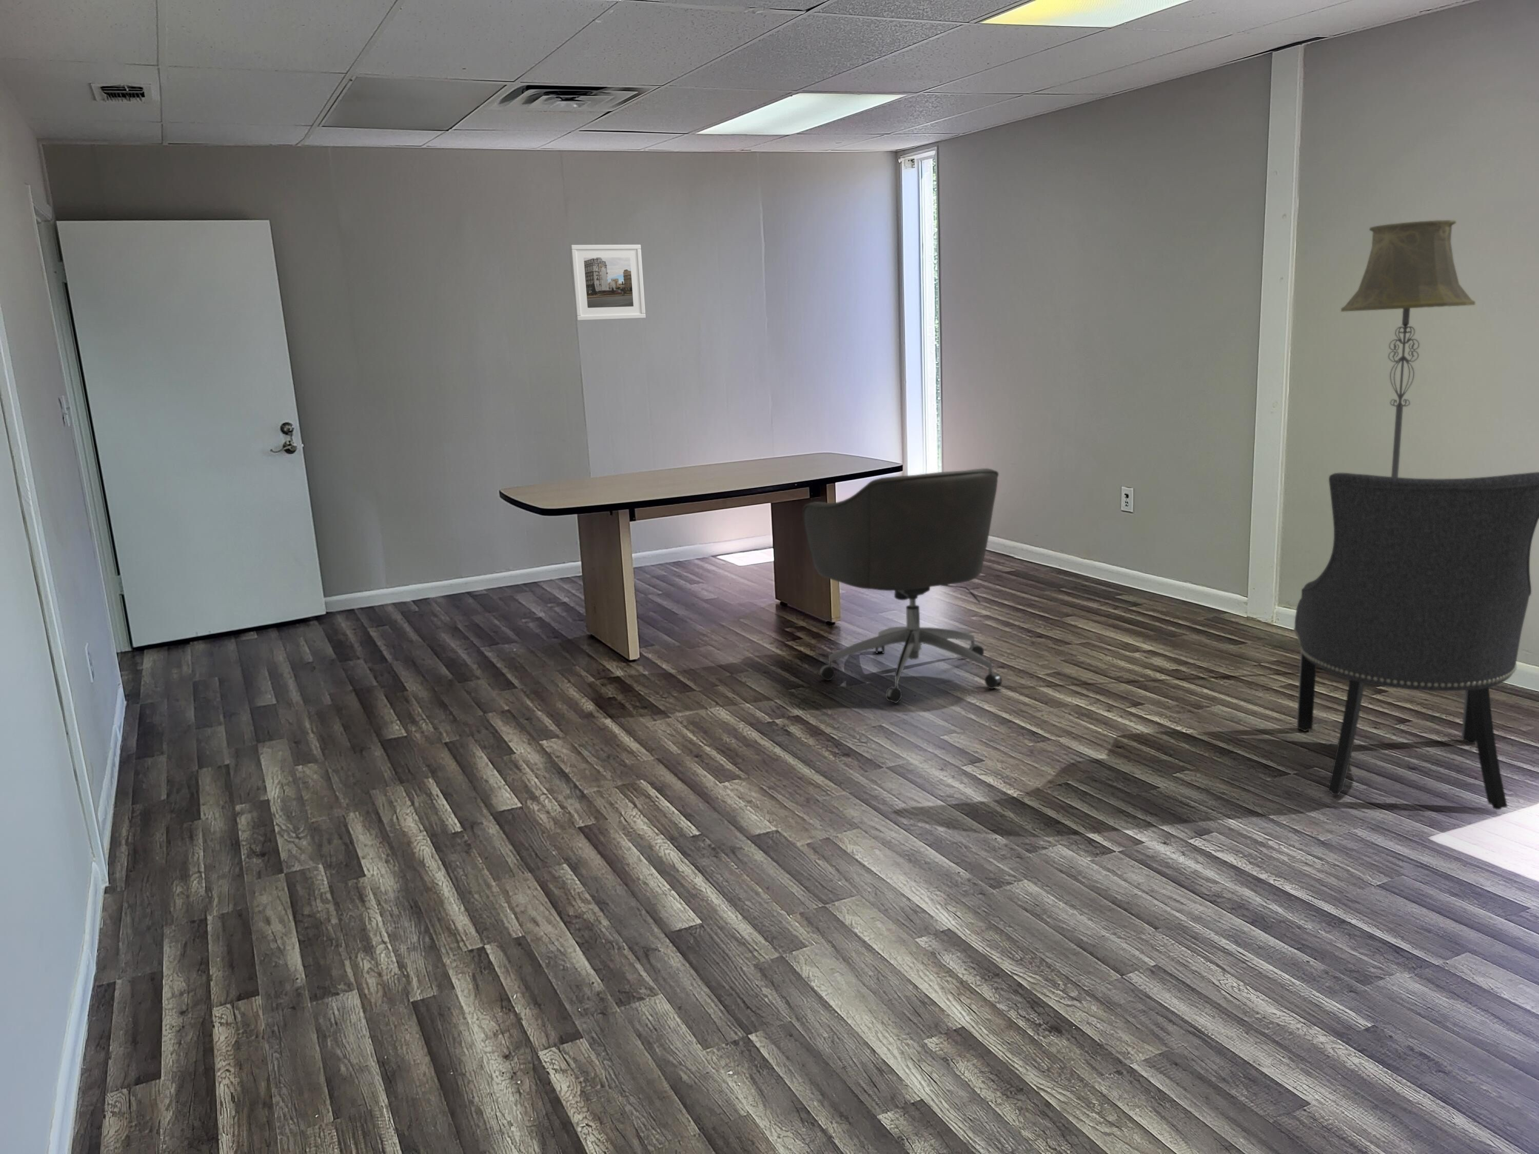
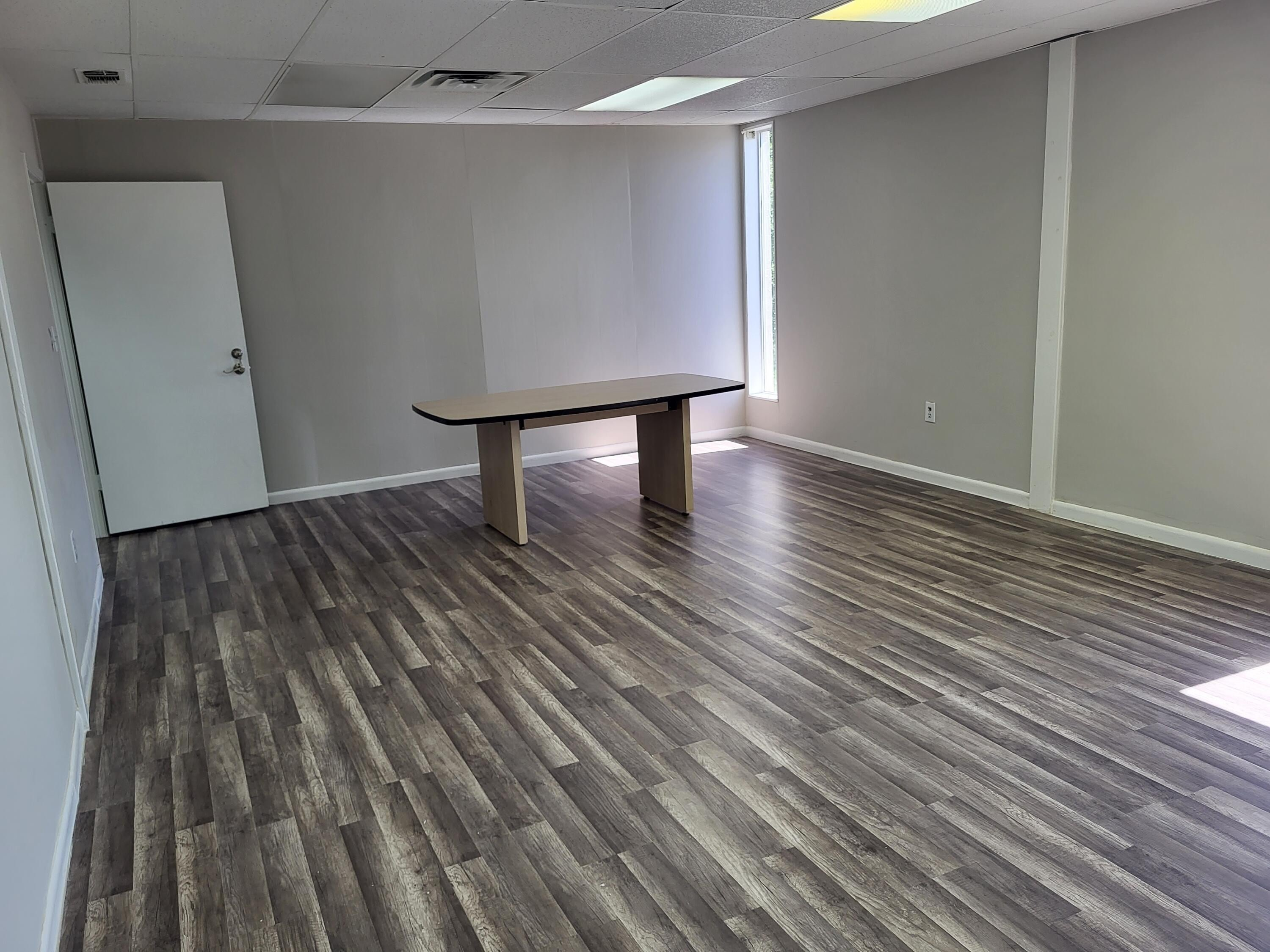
- floor lamp [1340,219,1476,476]
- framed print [570,244,646,321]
- chair [802,468,1002,704]
- chair [1293,472,1539,811]
